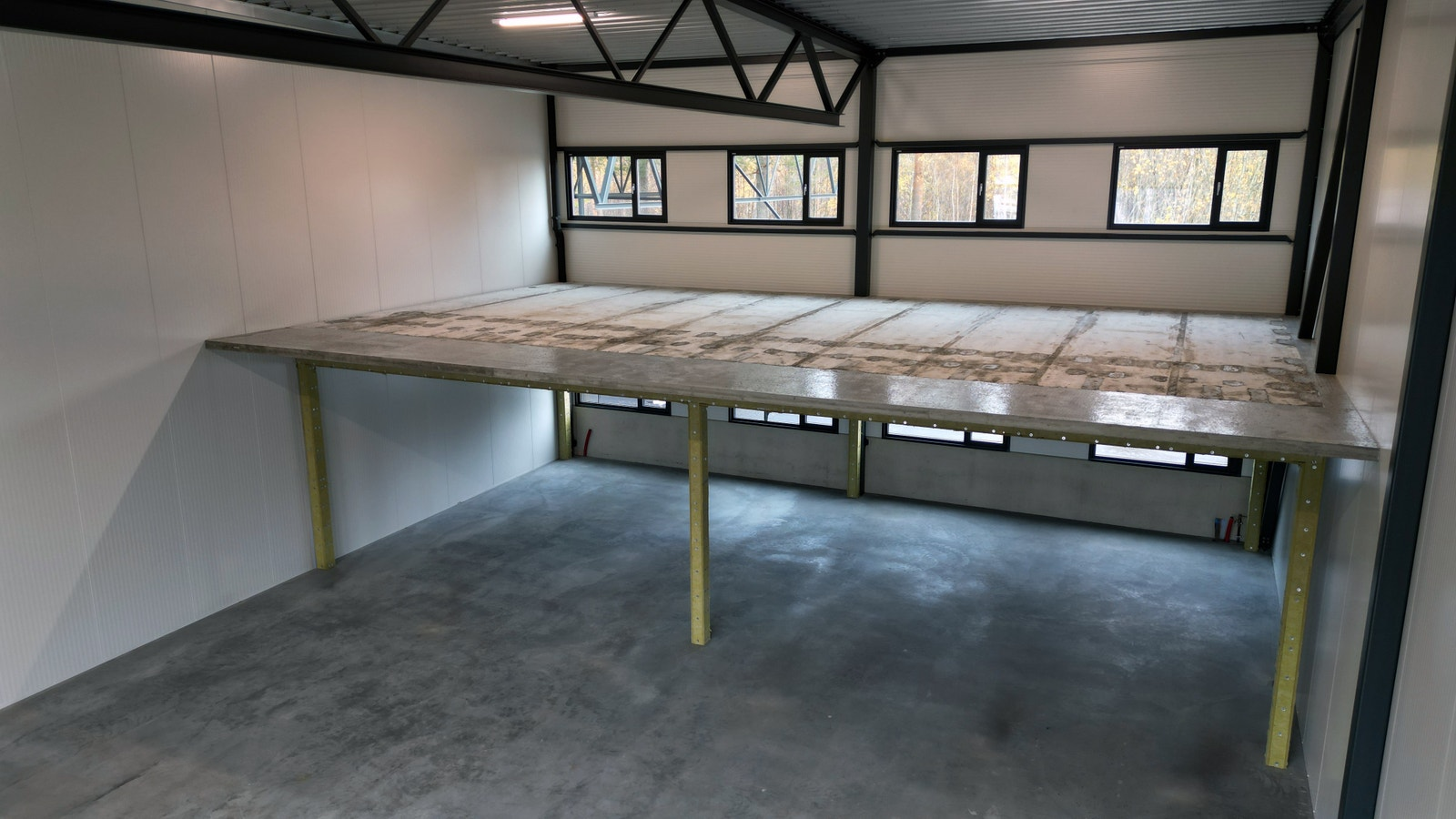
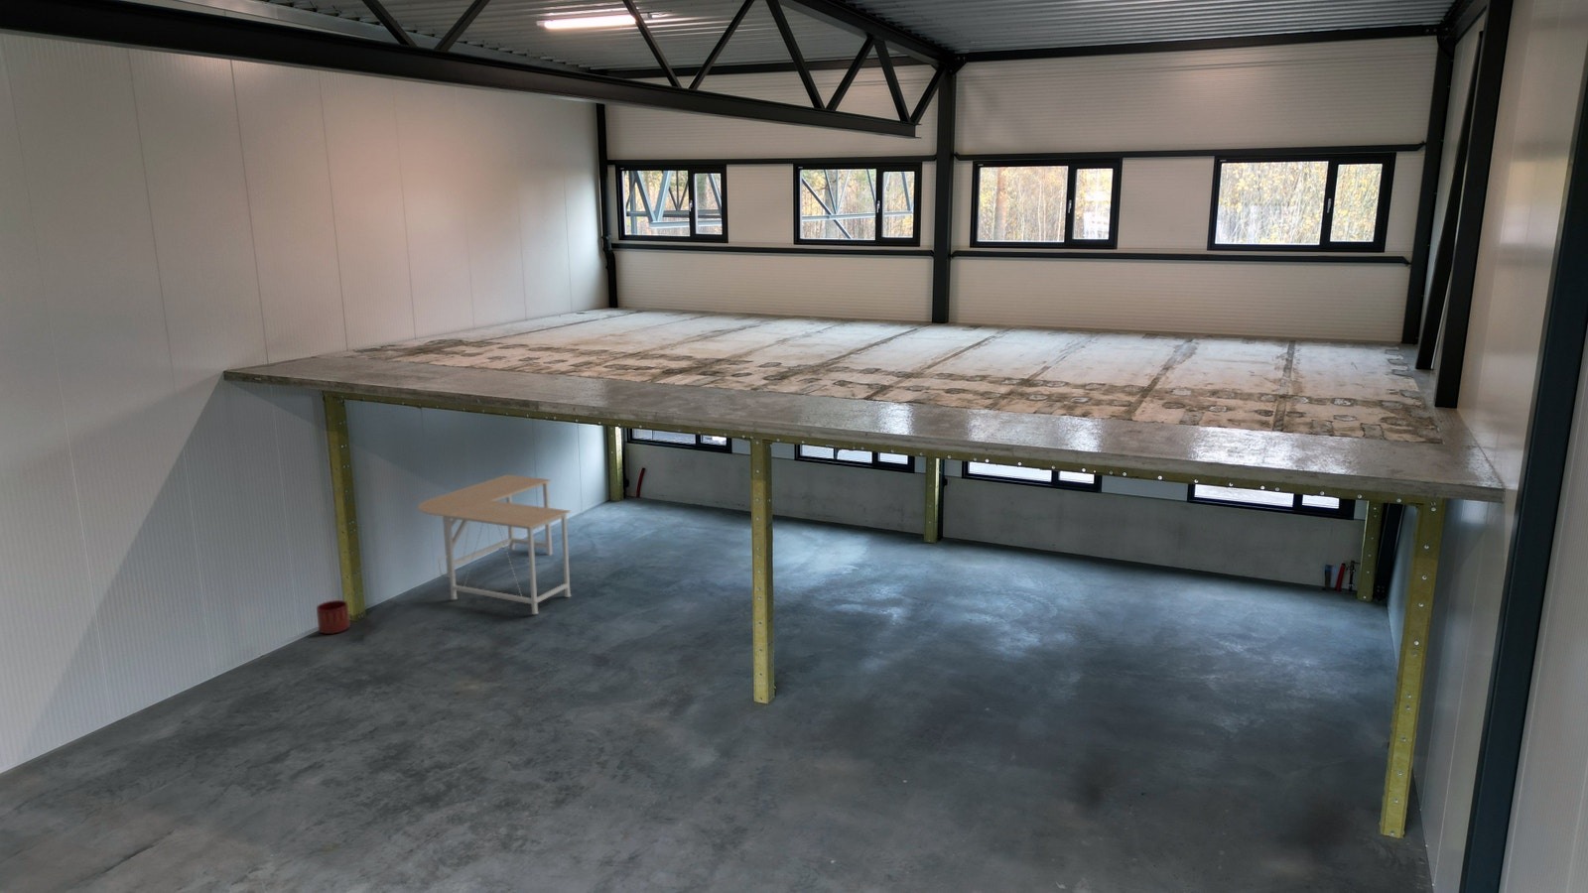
+ desk [417,473,572,615]
+ planter [315,600,351,635]
